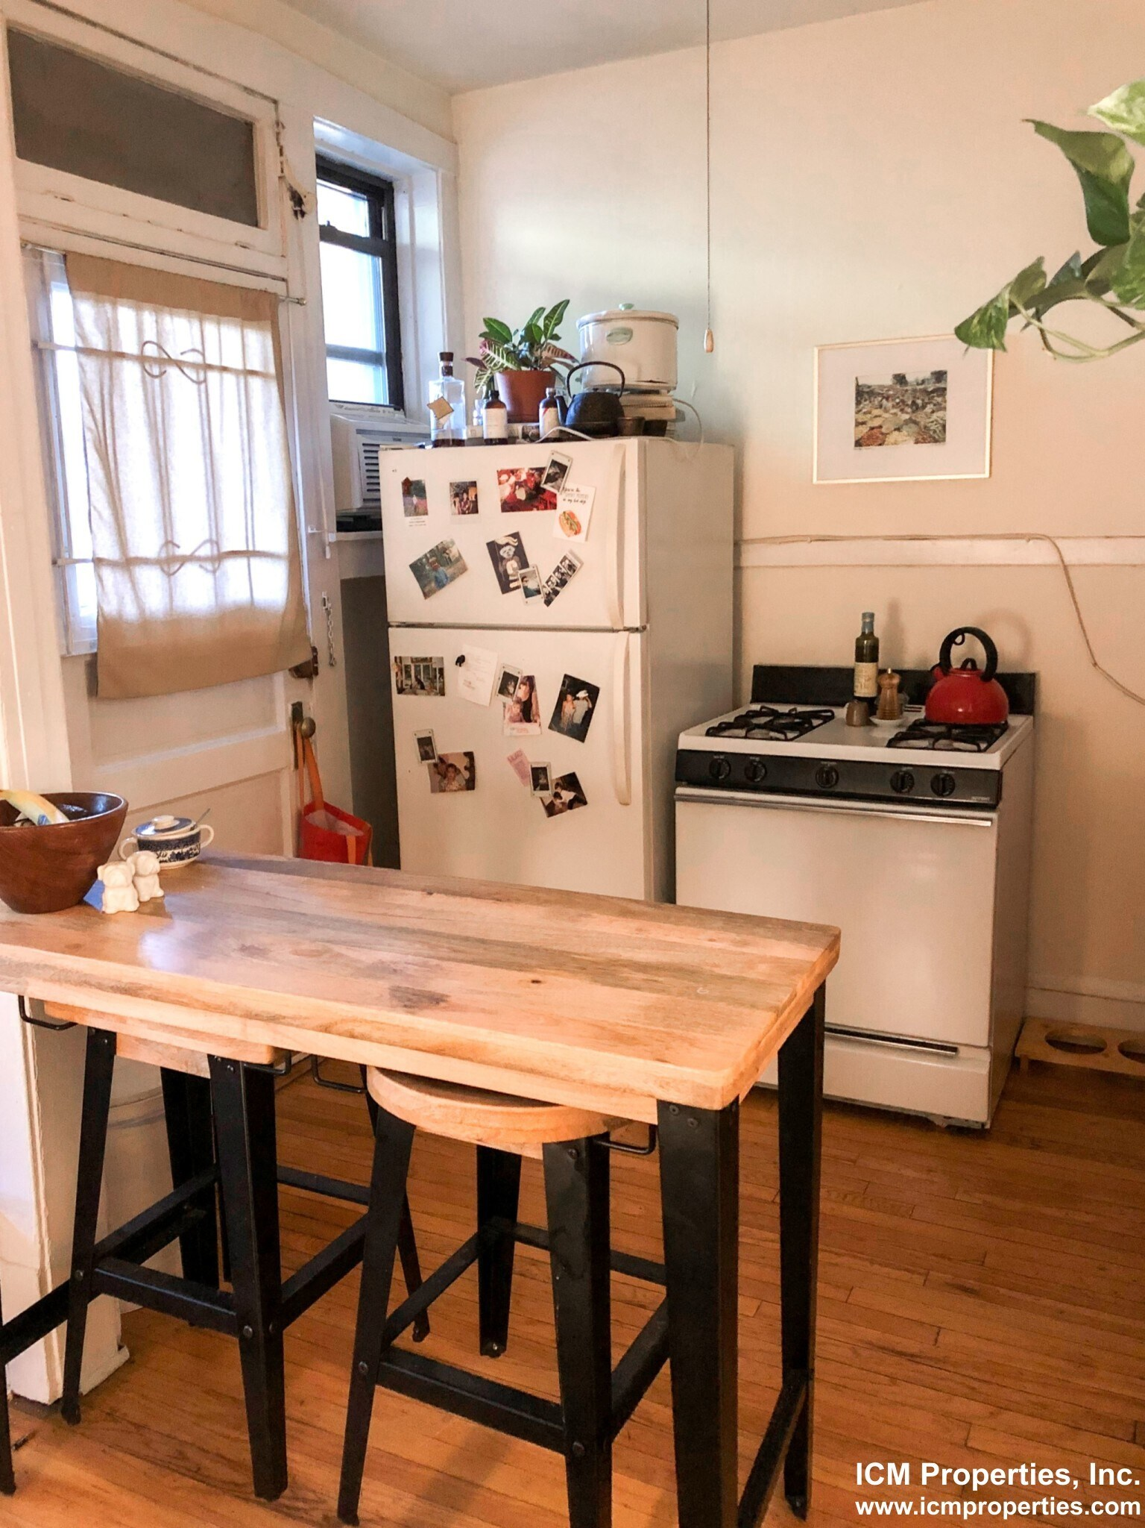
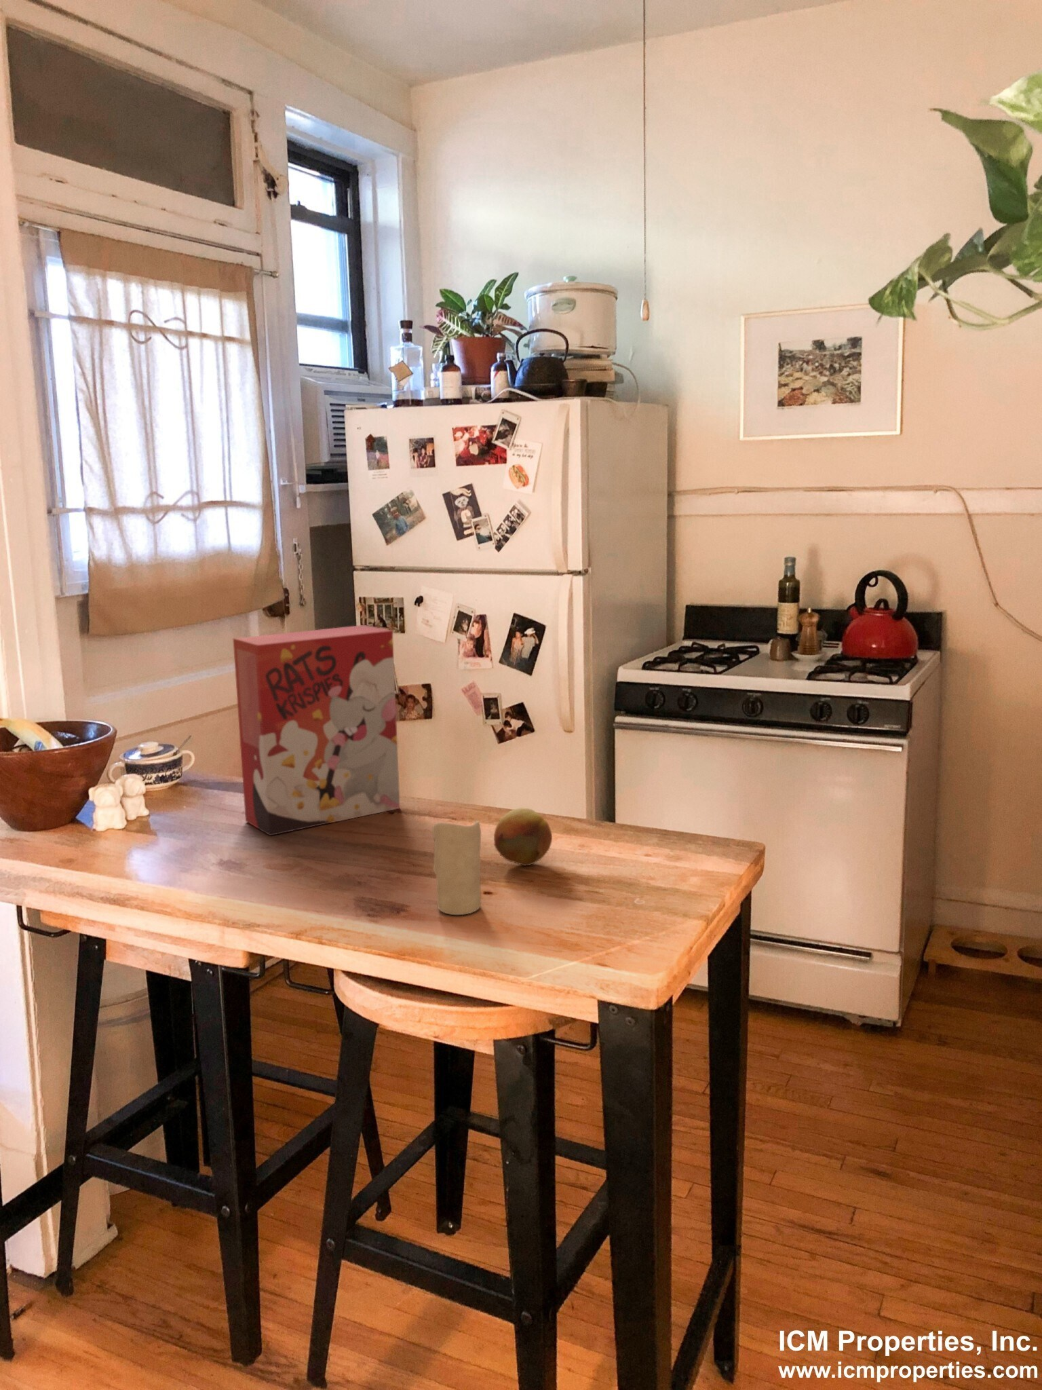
+ cereal box [233,625,401,836]
+ fruit [494,807,553,867]
+ candle [431,820,482,916]
